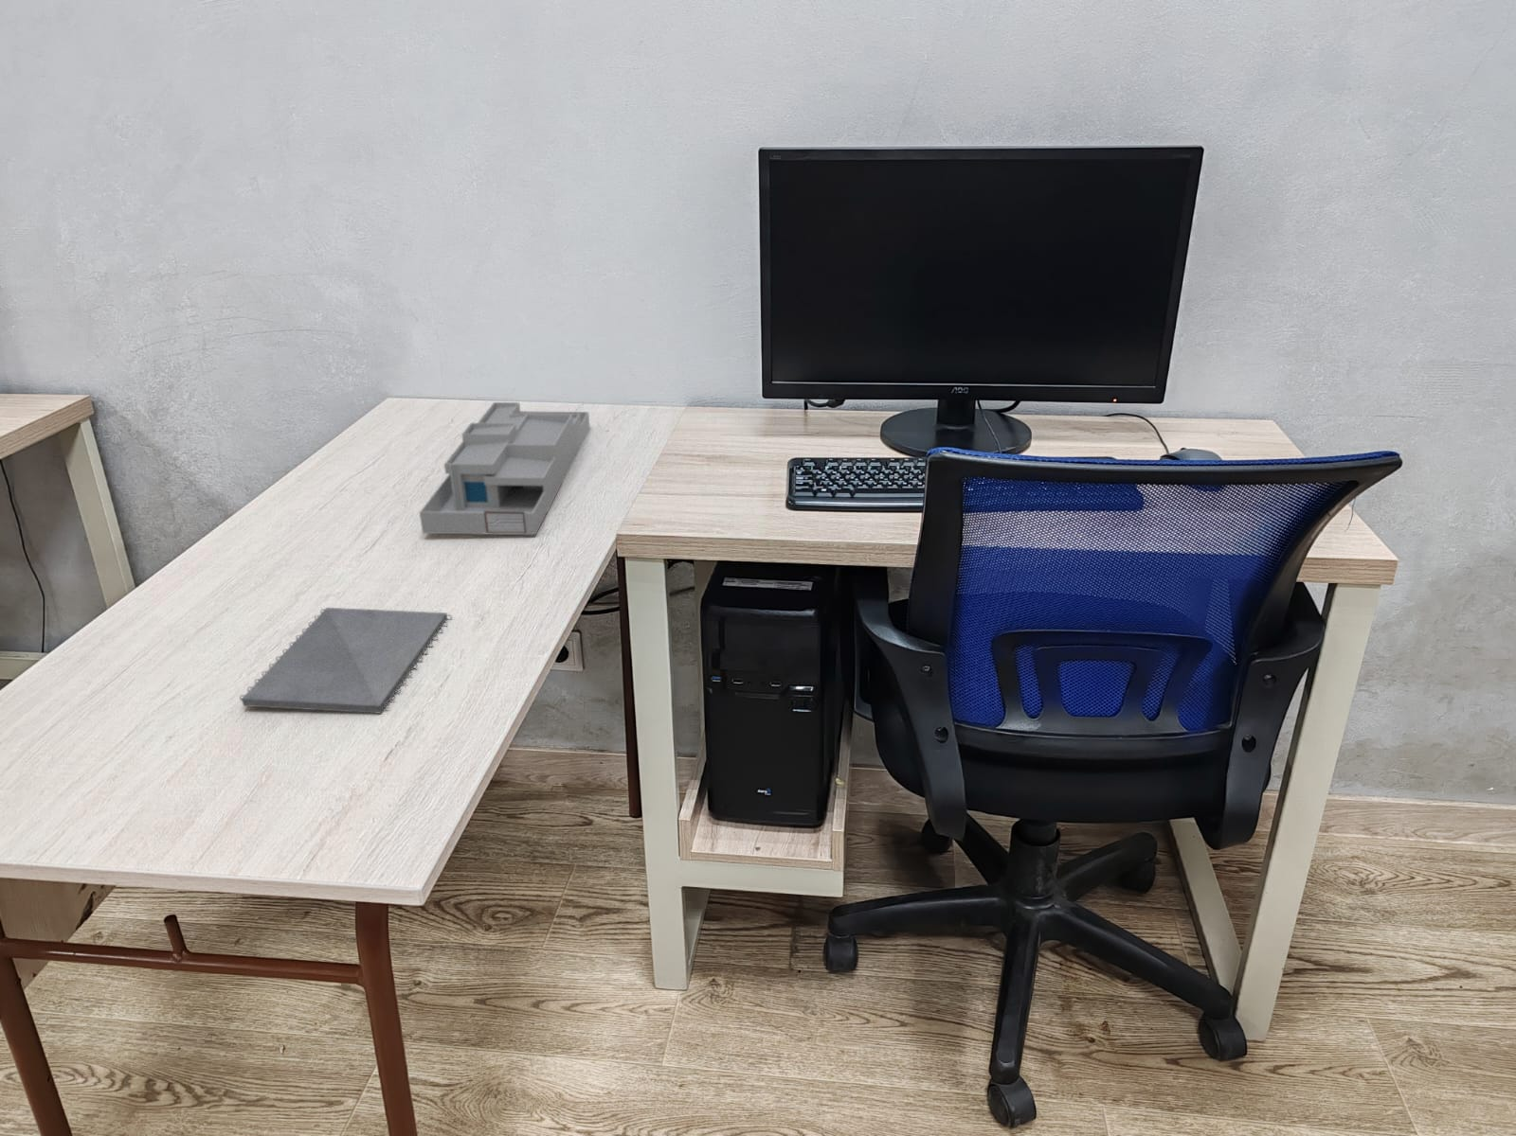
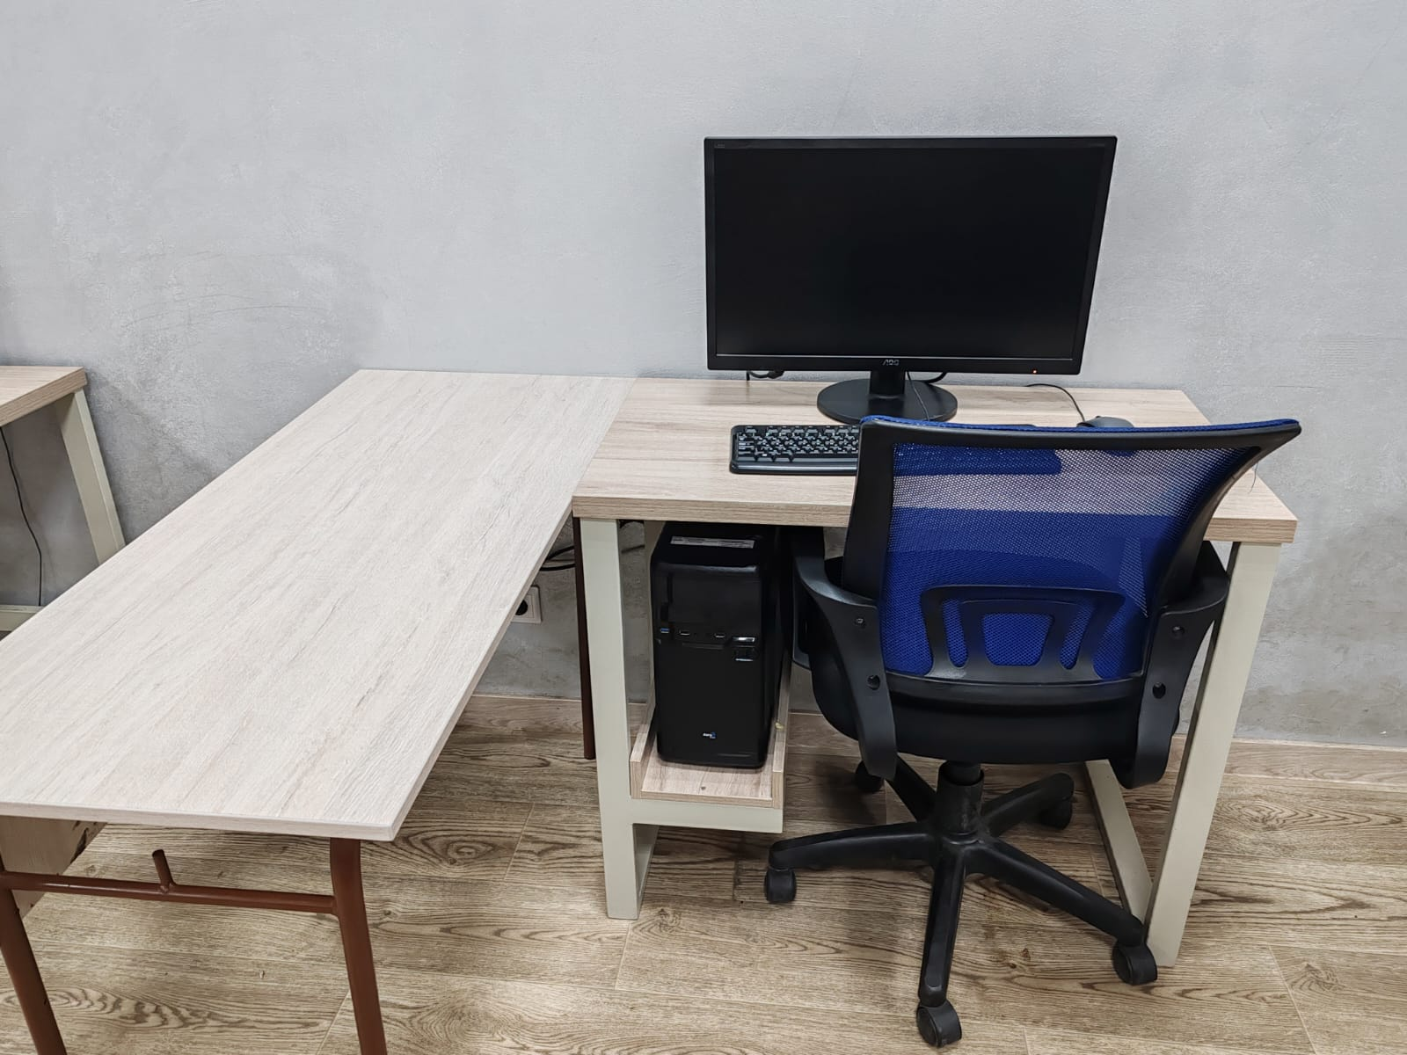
- notepad [239,607,452,715]
- desk organizer [419,401,591,536]
